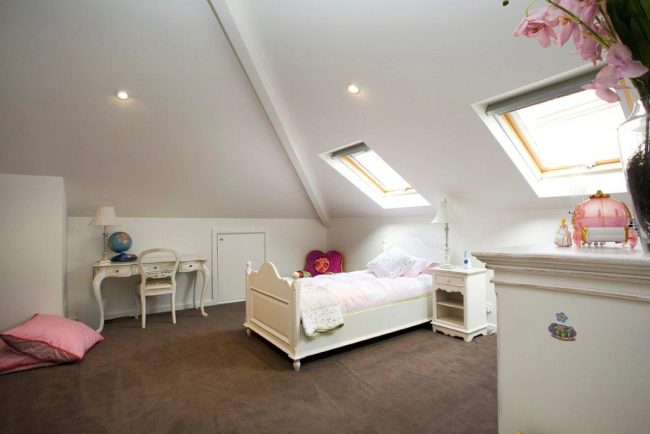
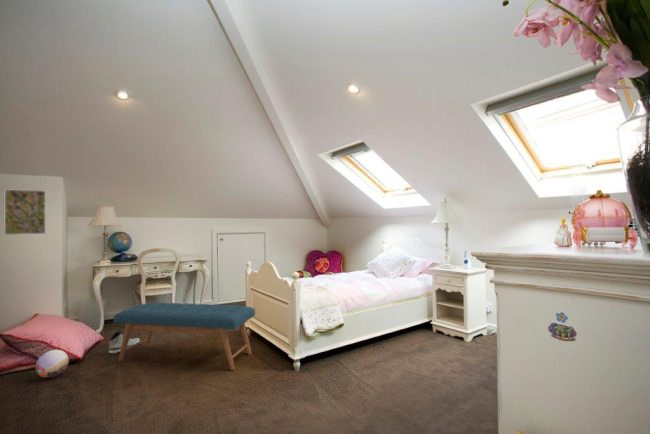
+ bench [113,302,256,371]
+ sneaker [108,330,141,355]
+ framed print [3,188,47,236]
+ ball [35,349,70,379]
